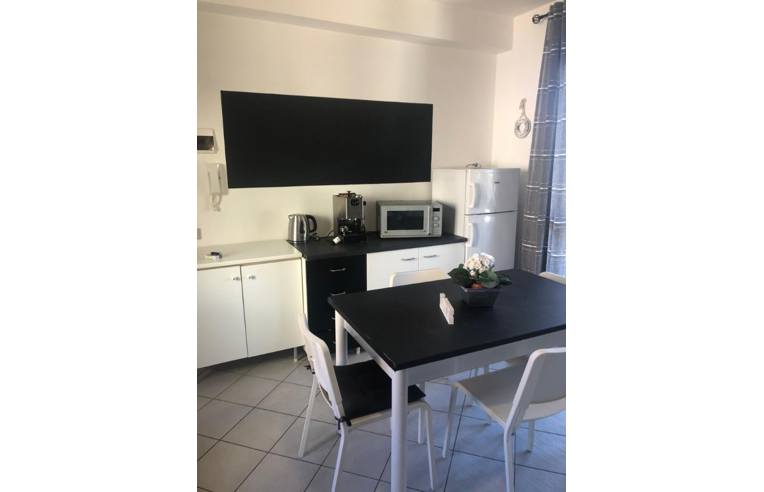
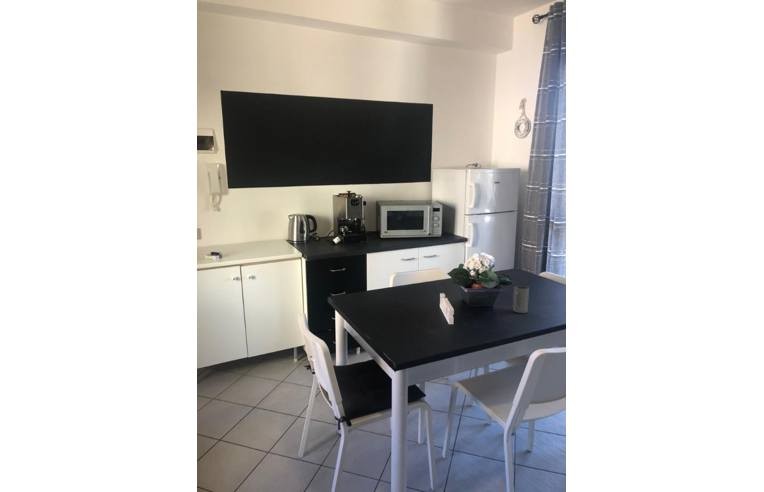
+ mug [512,285,530,314]
